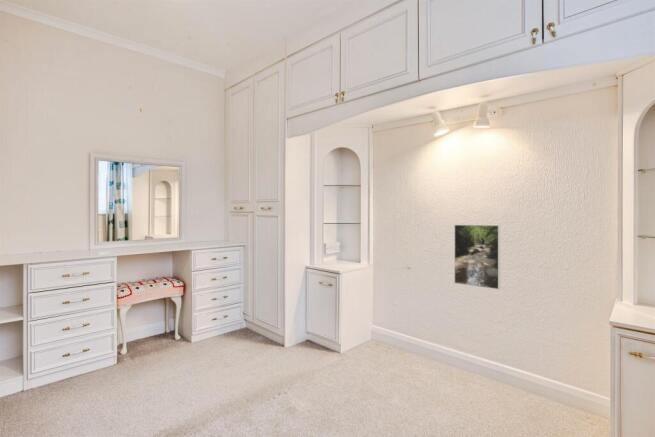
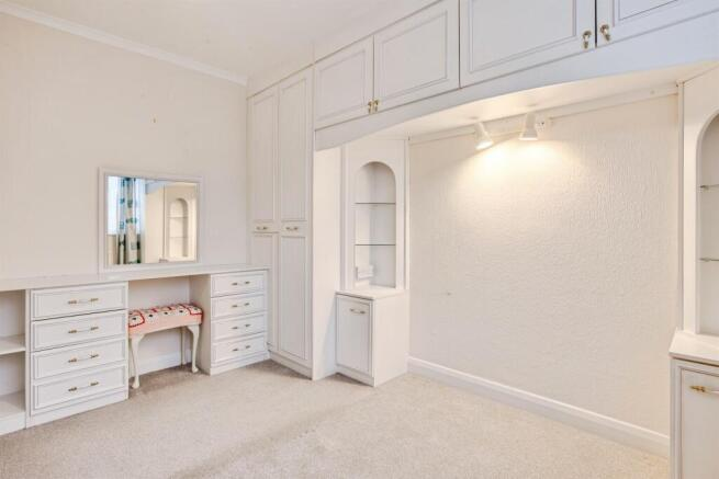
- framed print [453,224,501,290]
